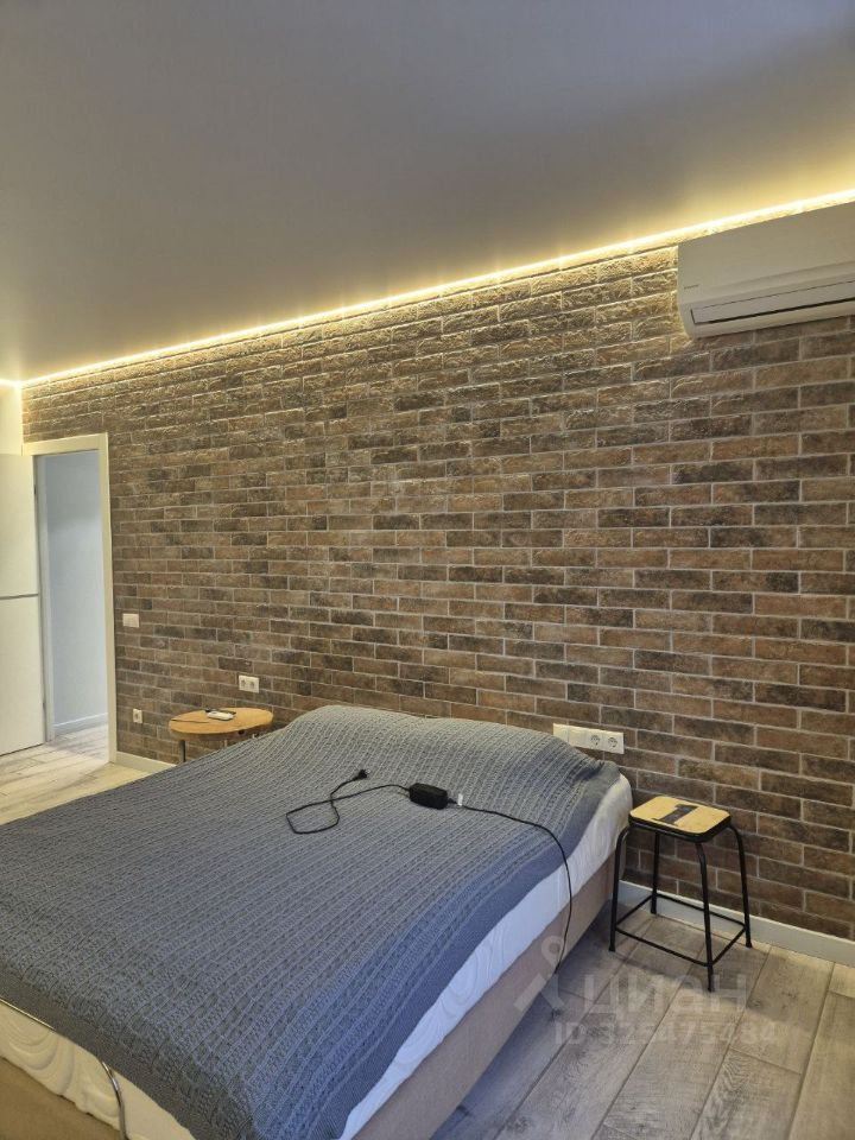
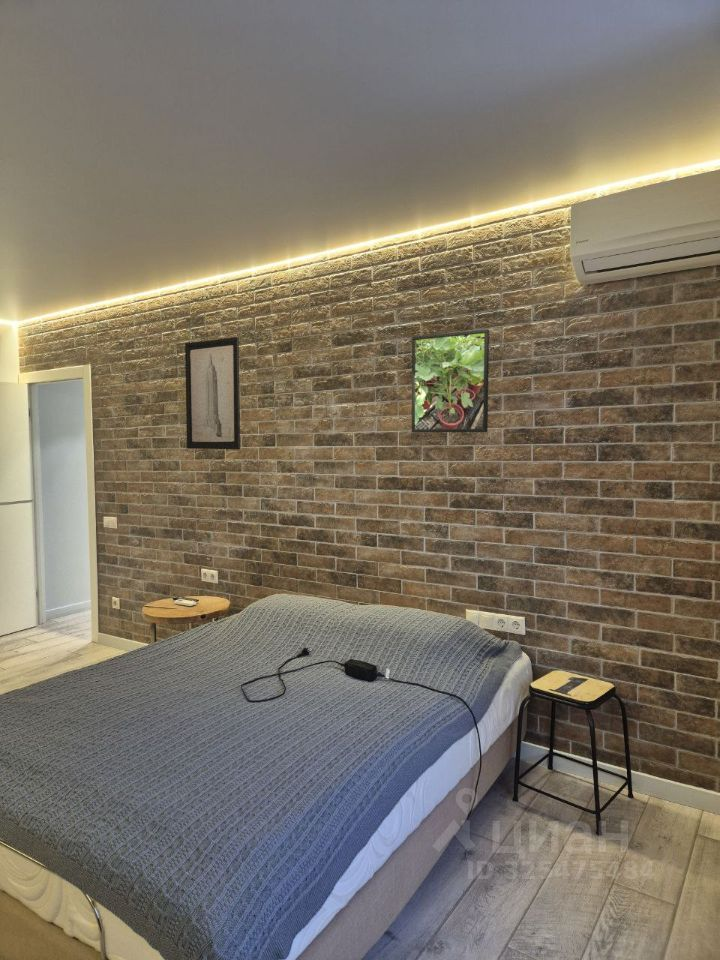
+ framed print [411,328,490,433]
+ wall art [184,336,241,450]
